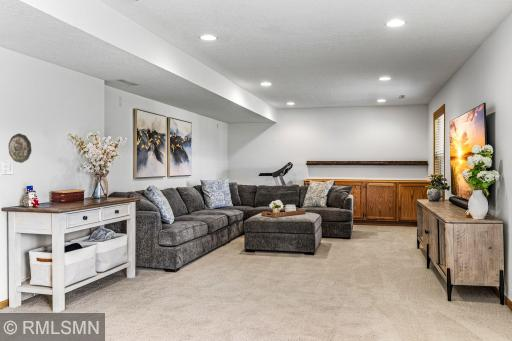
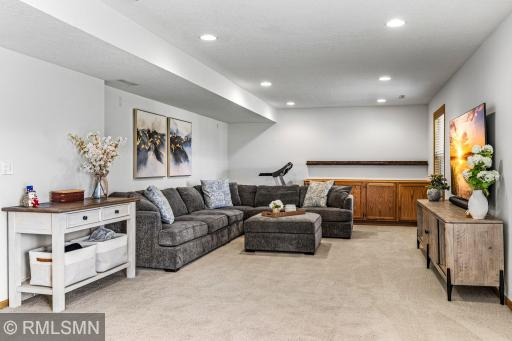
- decorative plate [7,132,33,164]
